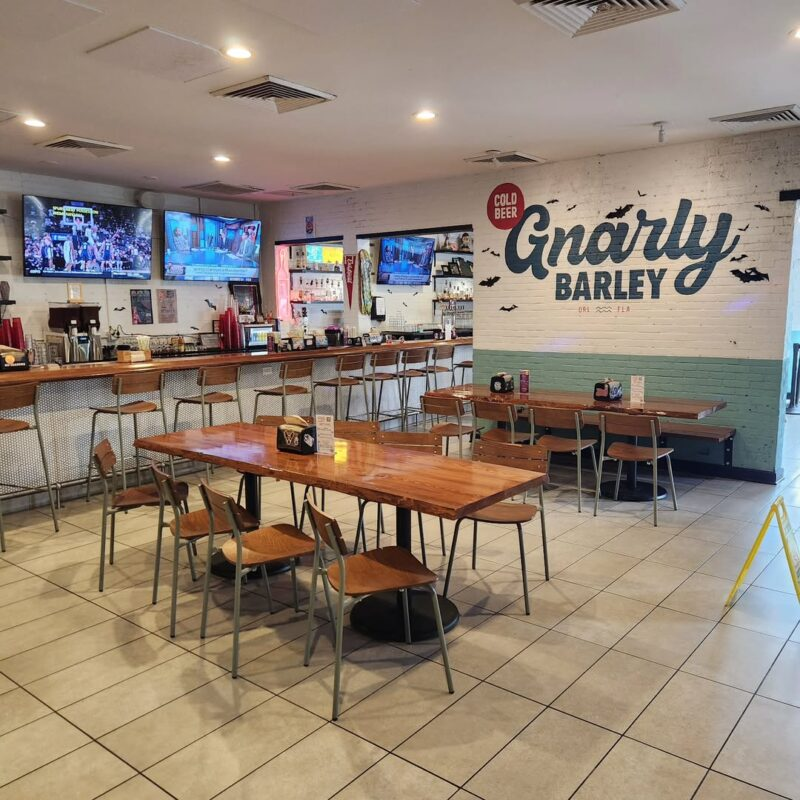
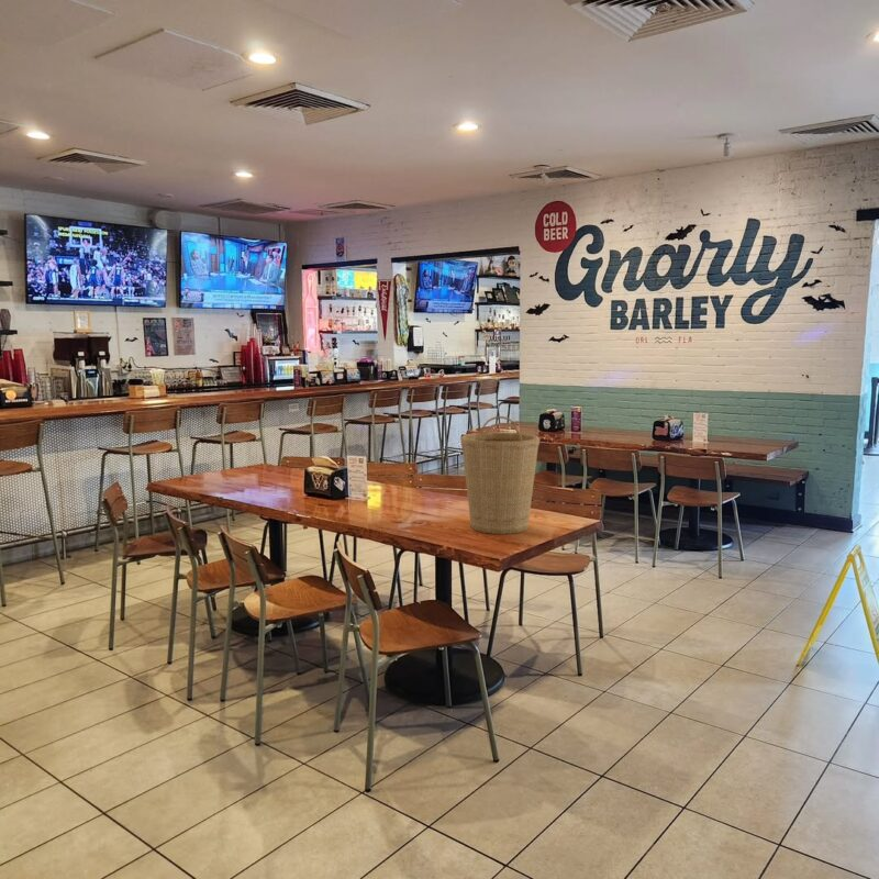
+ basket [460,415,541,535]
